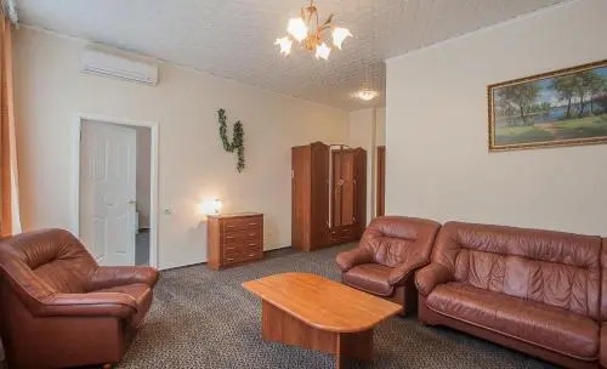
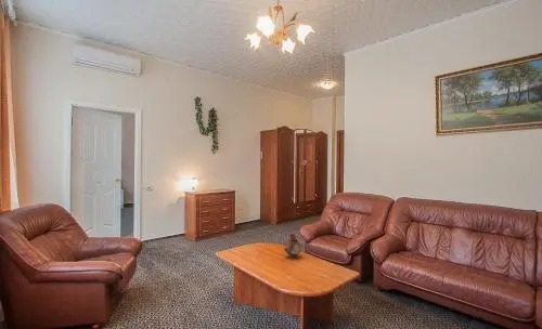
+ vase [283,233,302,259]
